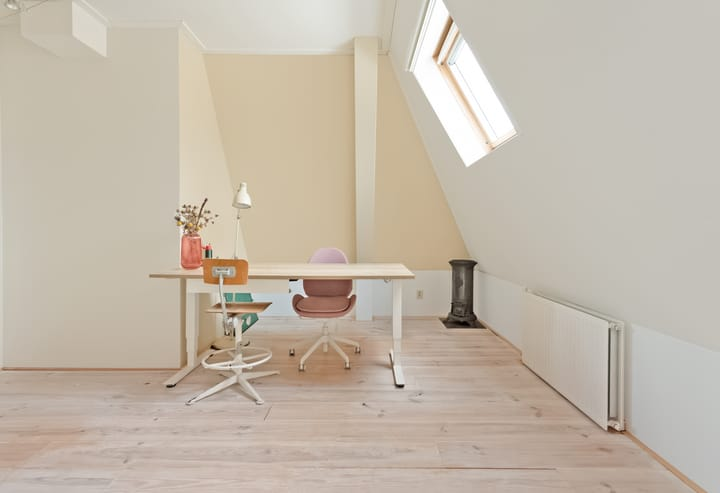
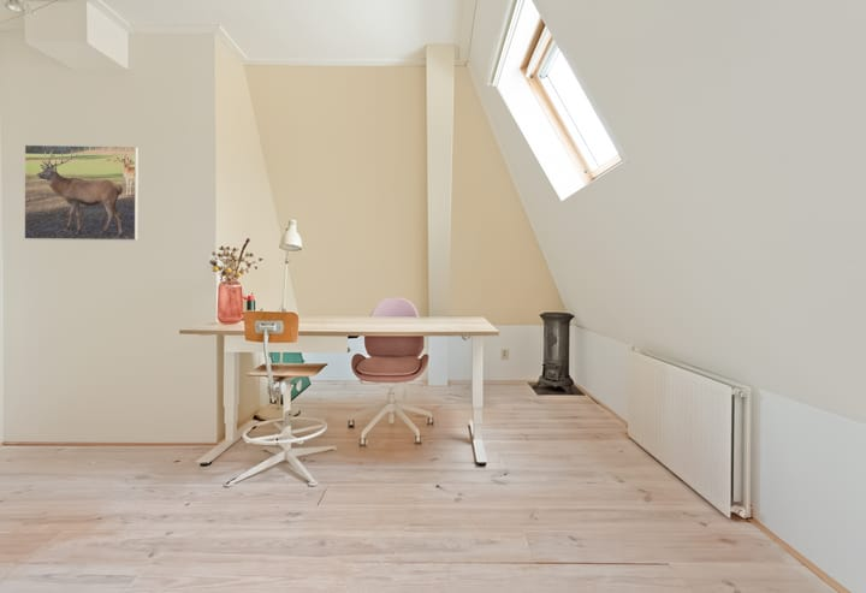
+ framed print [23,143,140,242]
